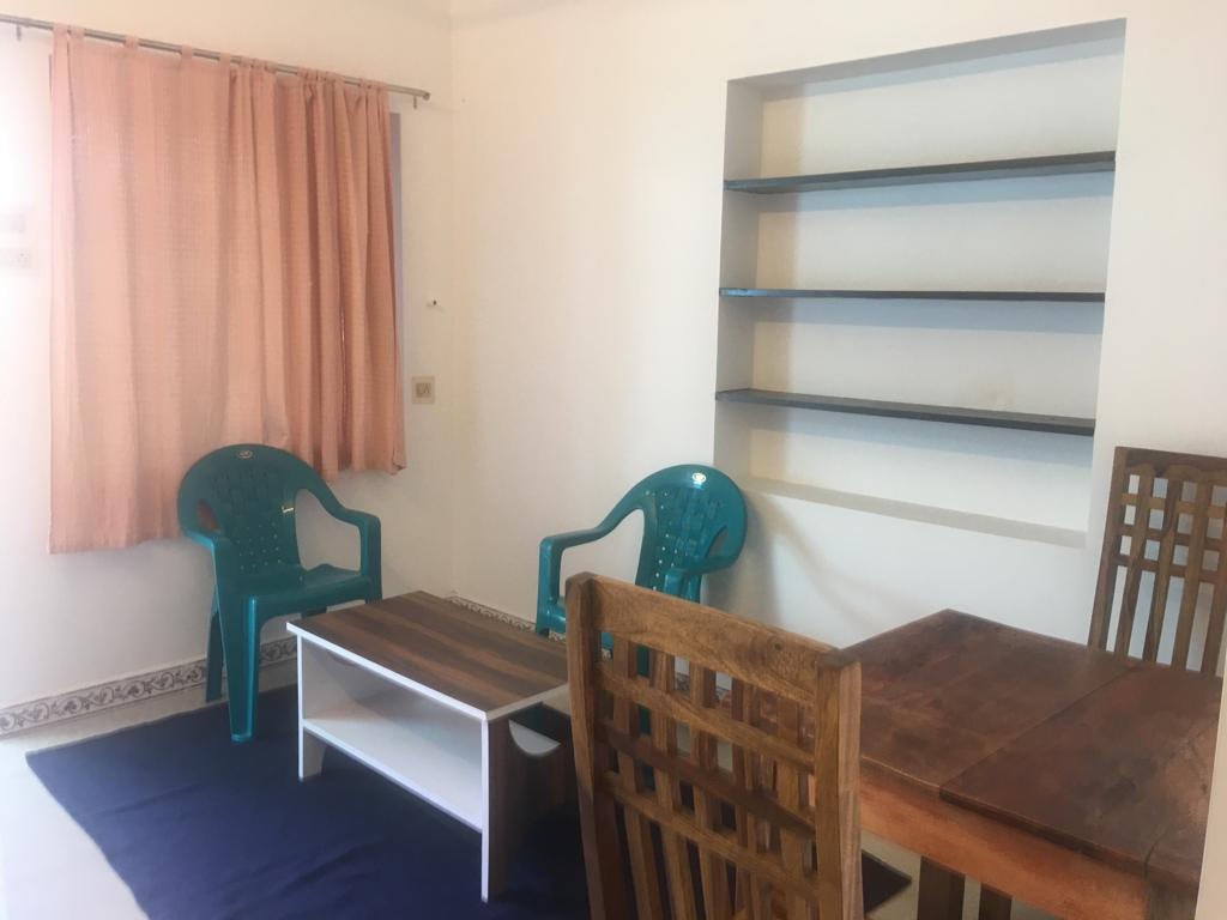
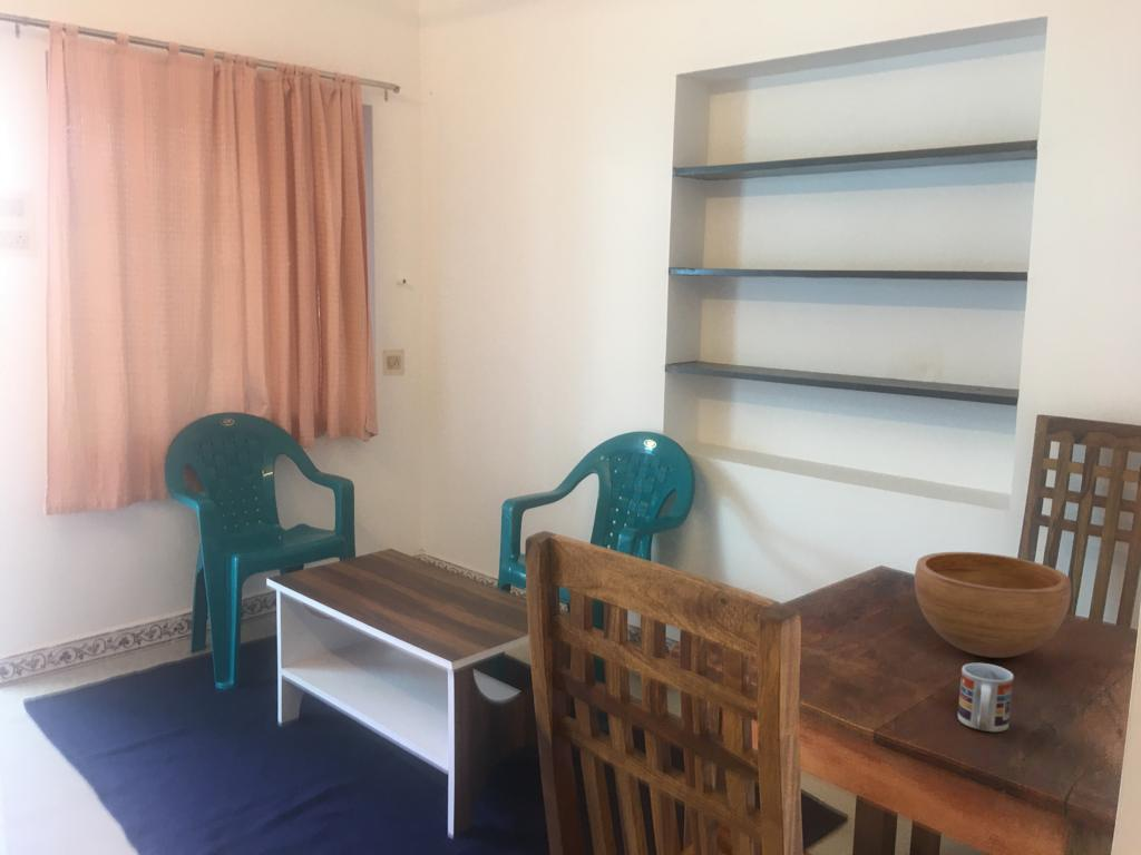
+ bowl [914,551,1072,659]
+ cup [957,662,1015,733]
